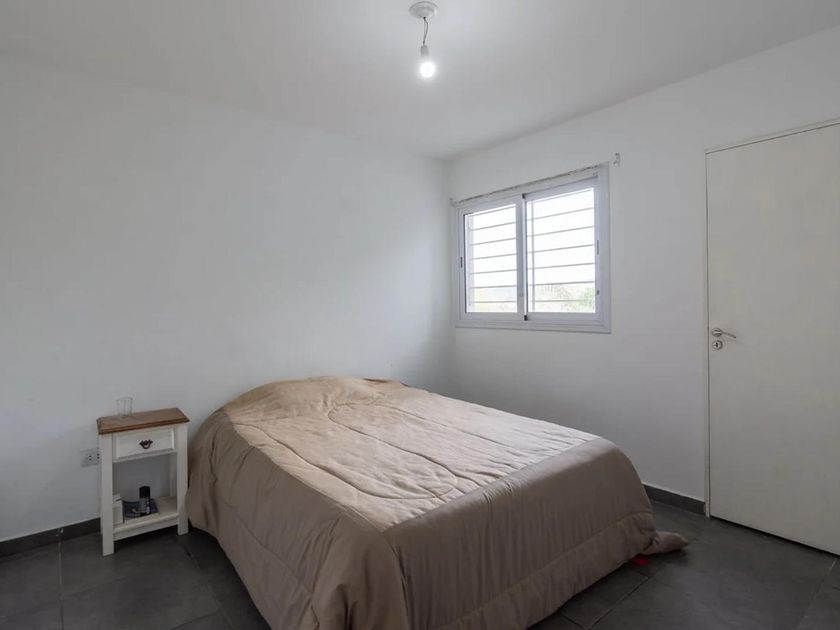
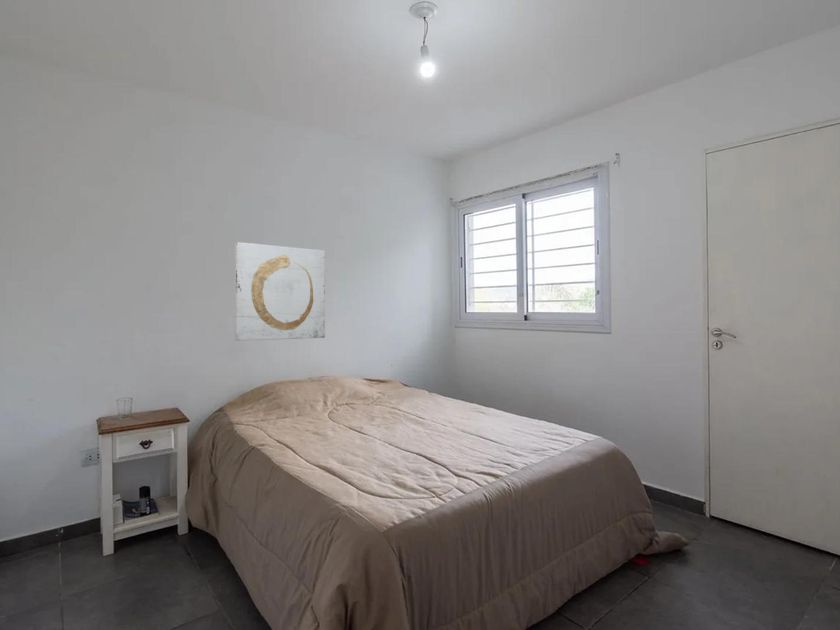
+ wall art [233,241,326,342]
